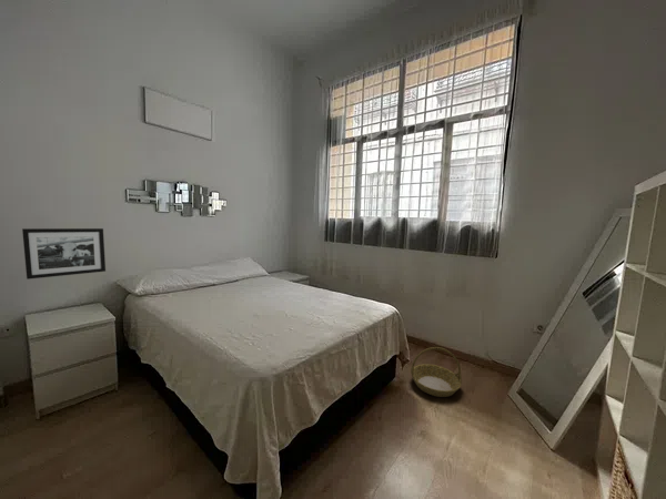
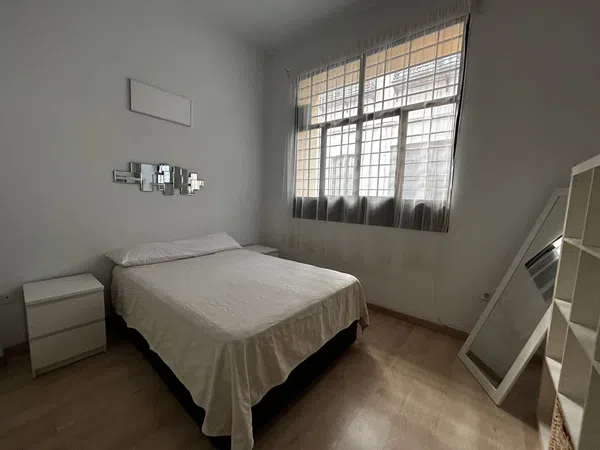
- picture frame [21,227,107,281]
- basket [410,346,463,398]
